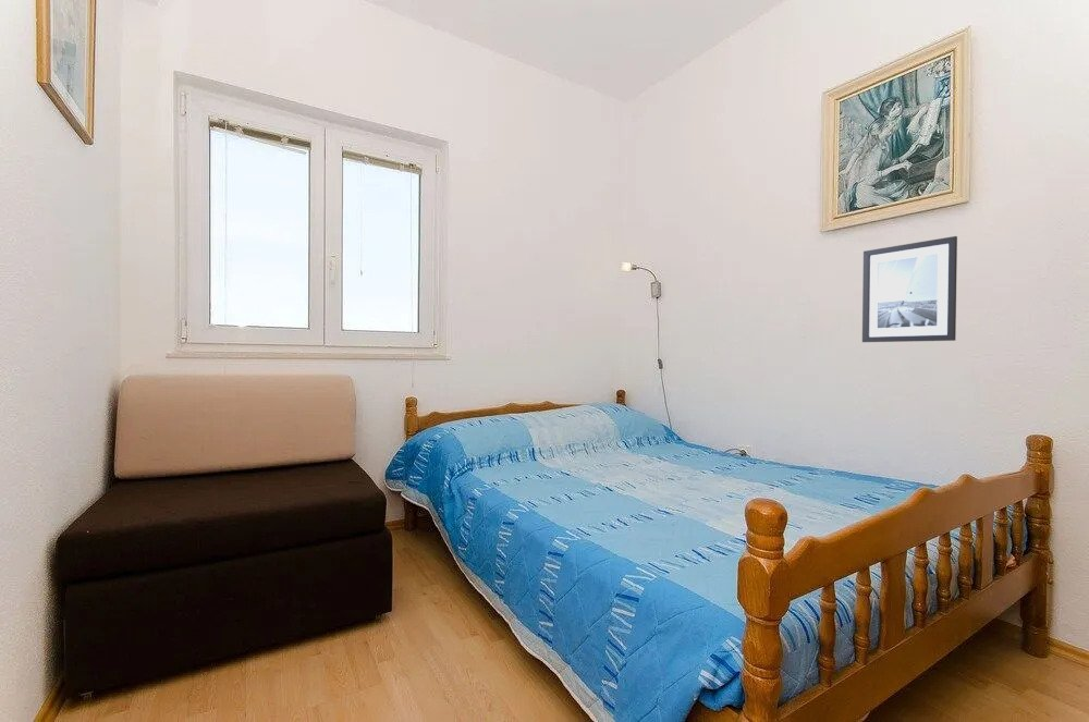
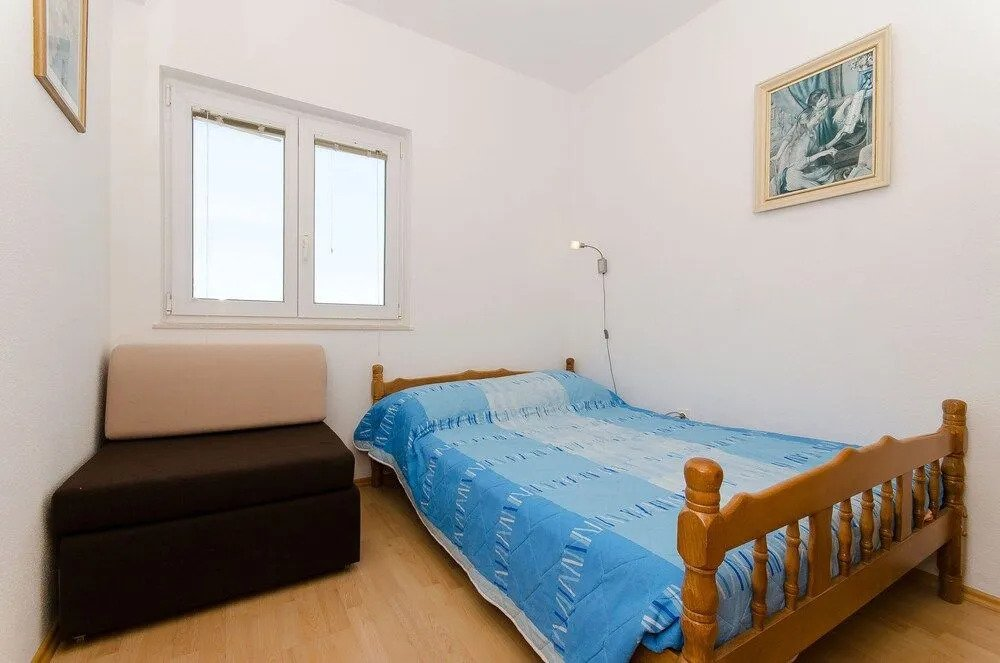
- wall art [861,235,958,343]
